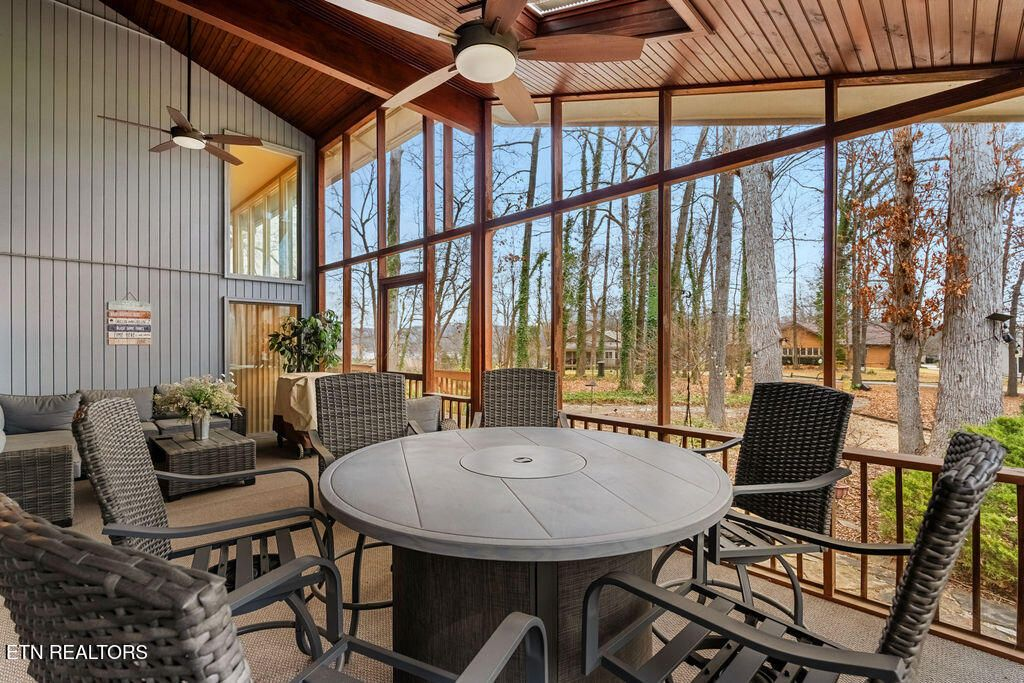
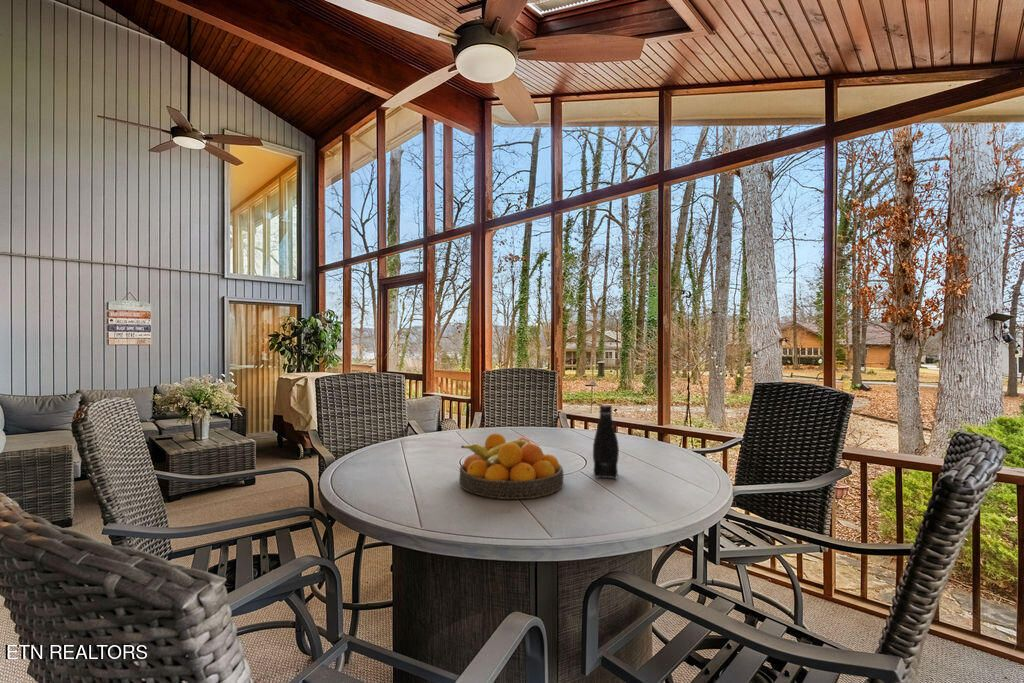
+ bottle [592,404,620,480]
+ fruit bowl [458,432,565,500]
